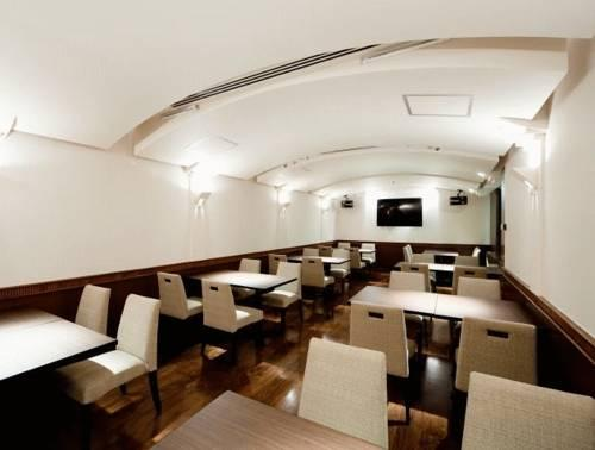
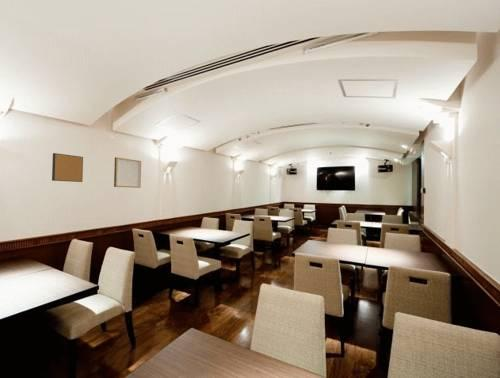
+ wall art [51,152,84,183]
+ wall art [113,156,142,189]
